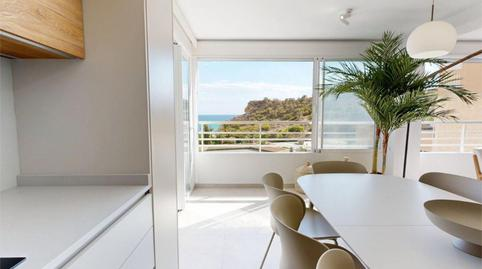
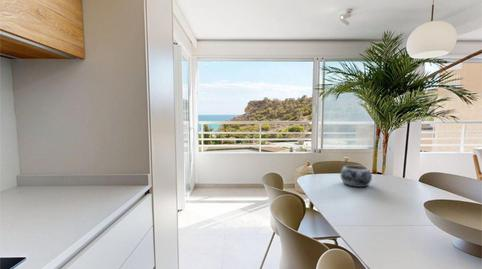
+ decorative bowl [339,164,373,188]
